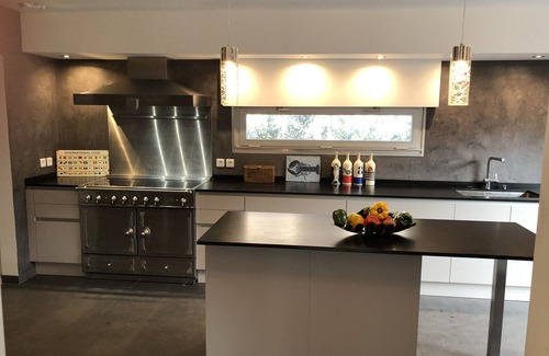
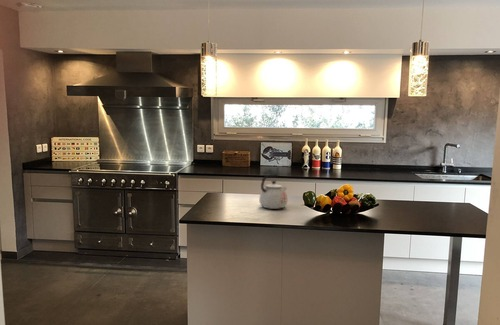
+ kettle [258,173,289,210]
